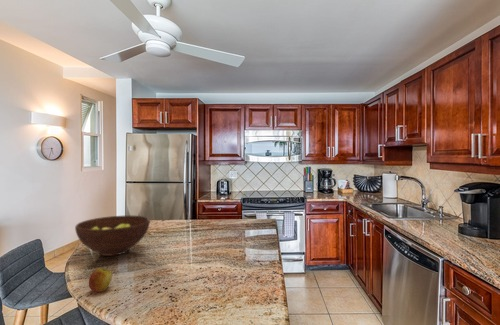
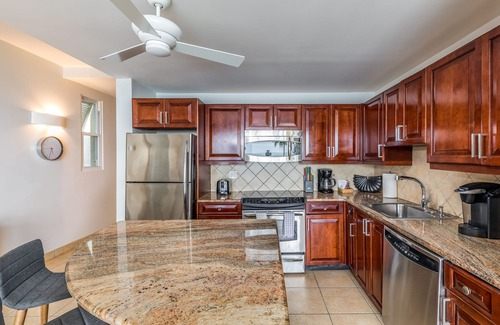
- apple [88,267,113,293]
- fruit bowl [74,215,151,257]
